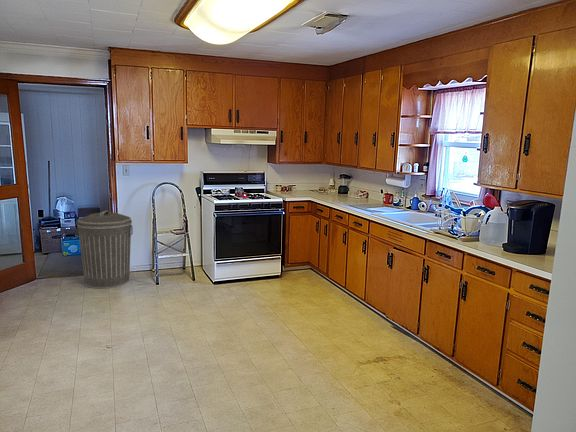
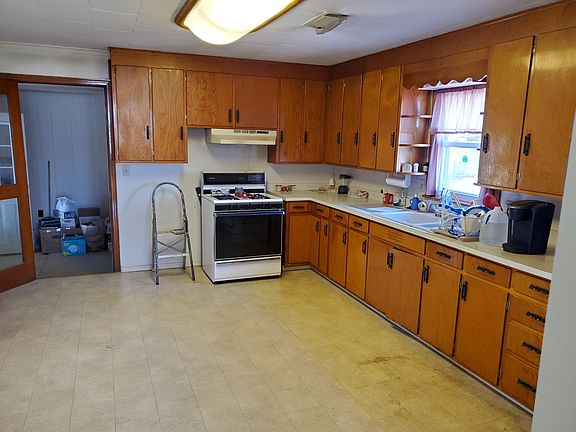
- trash can [76,210,134,289]
